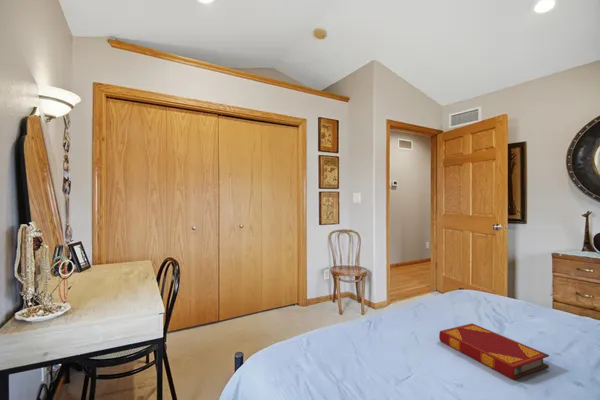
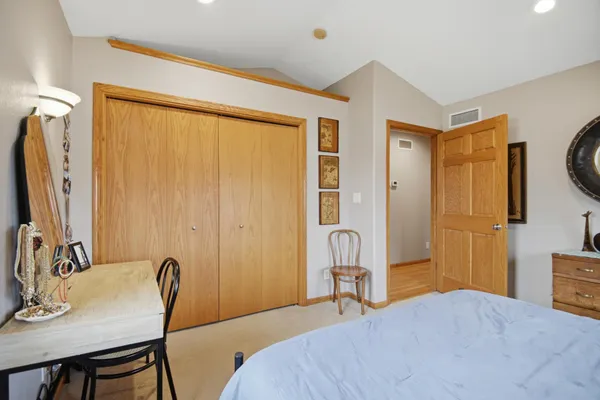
- hardback book [438,322,550,380]
